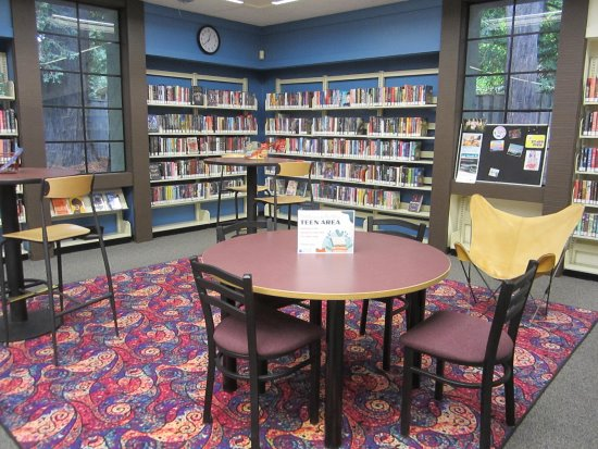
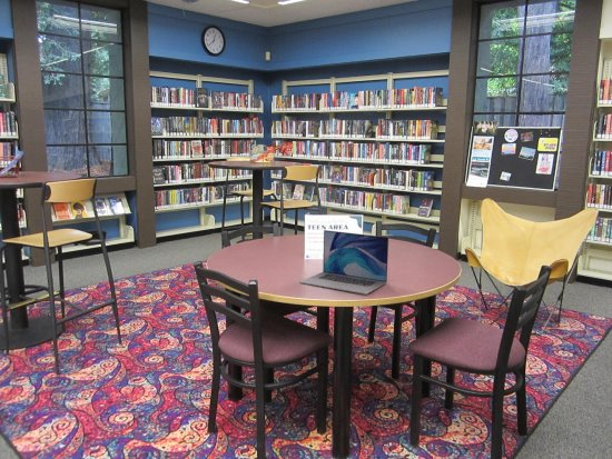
+ laptop [298,229,389,296]
